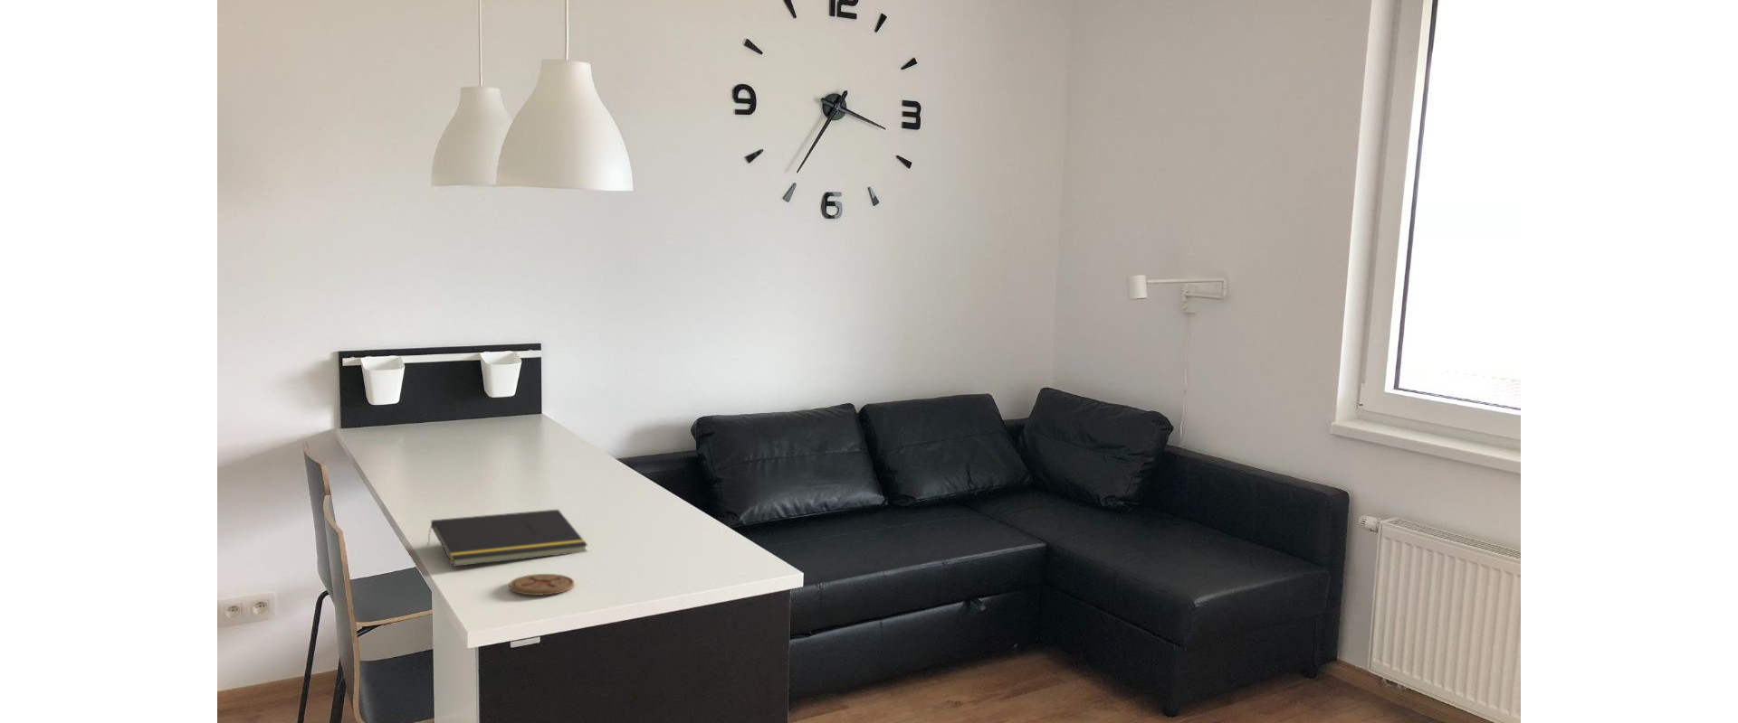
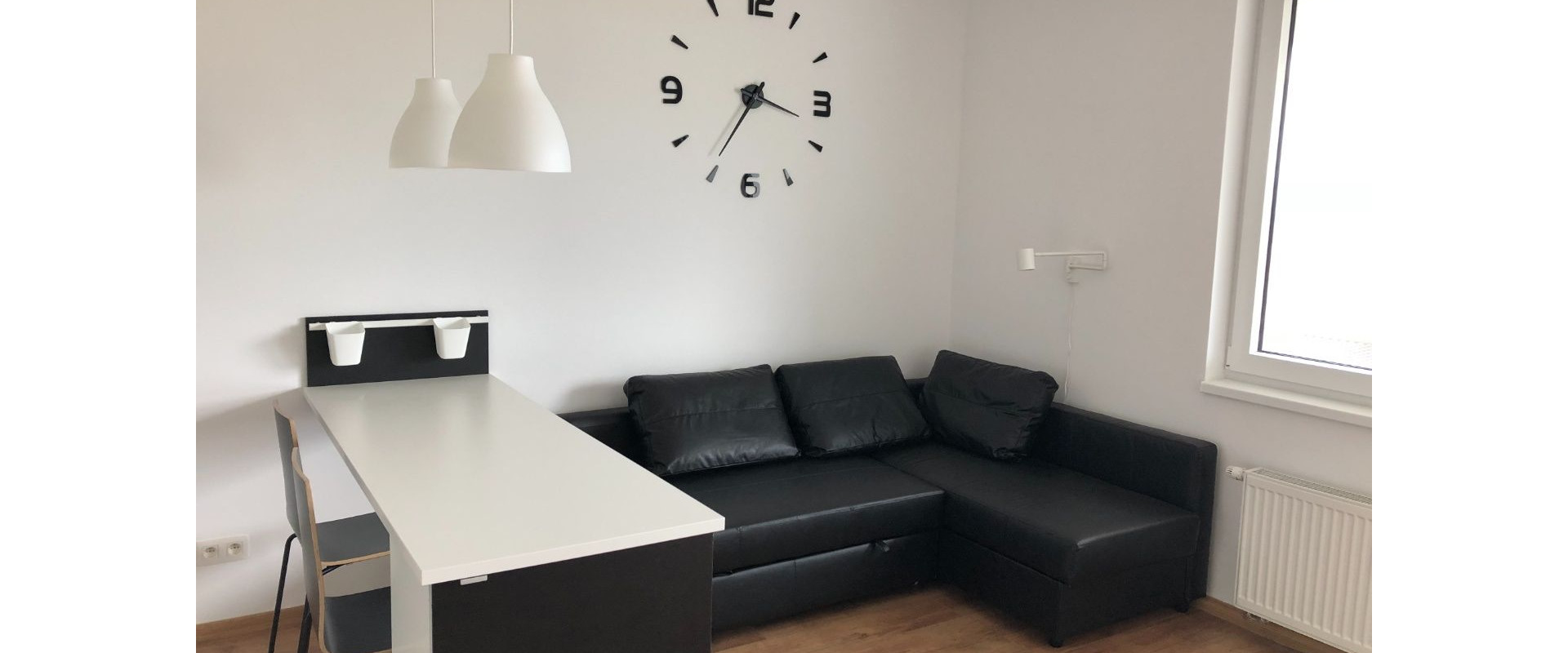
- notepad [427,509,589,568]
- coaster [508,574,575,597]
